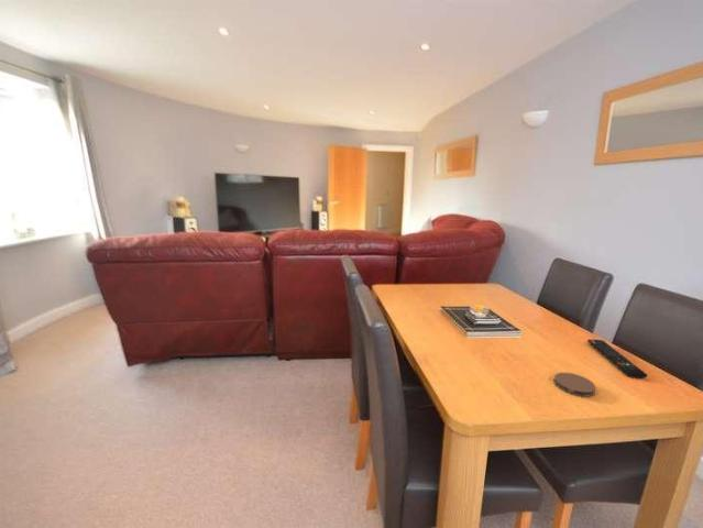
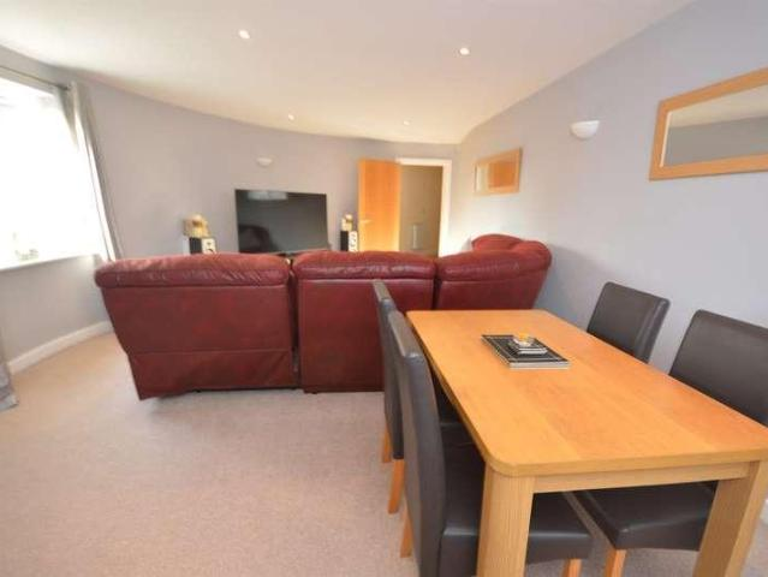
- coaster [552,372,597,398]
- remote control [586,339,648,380]
